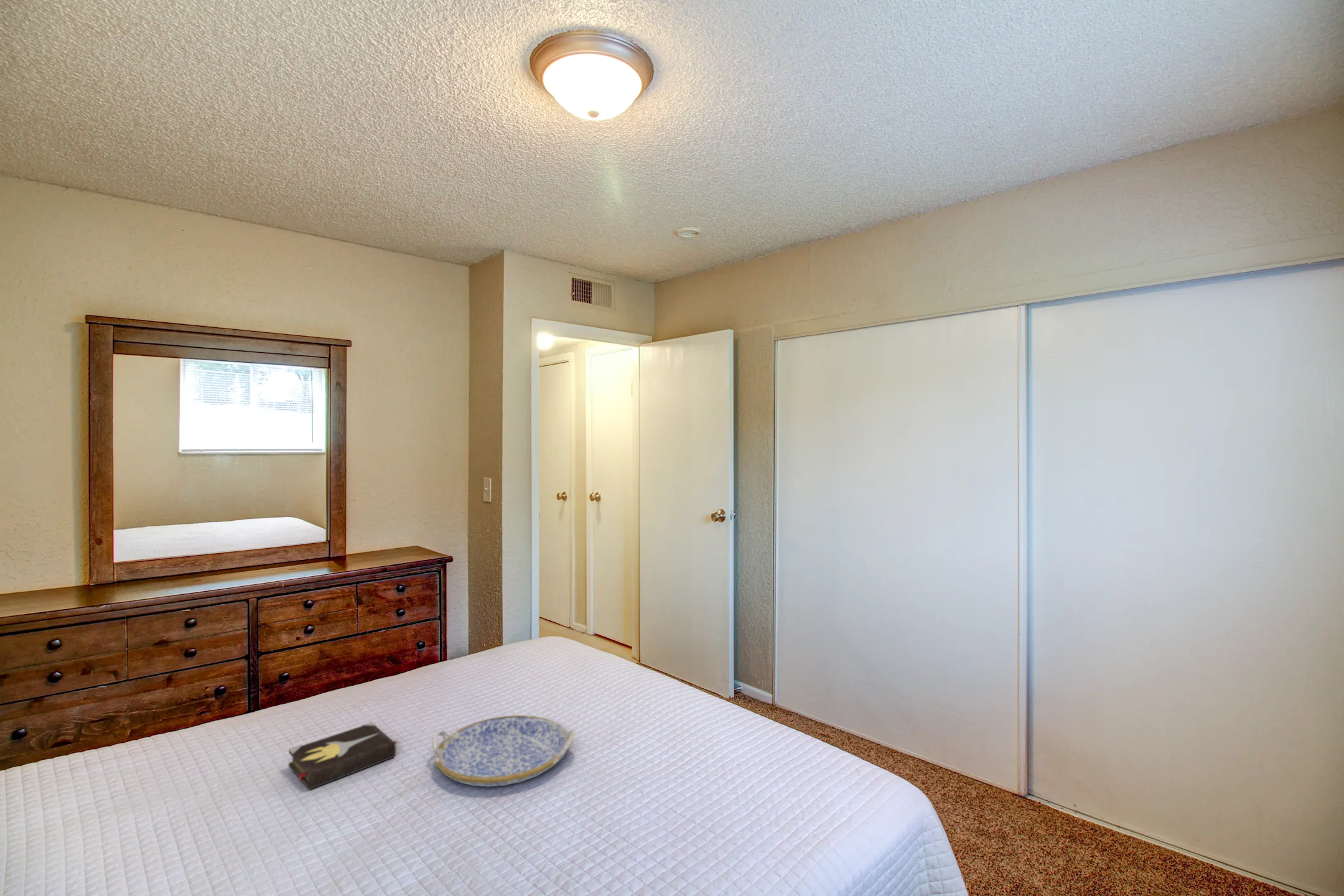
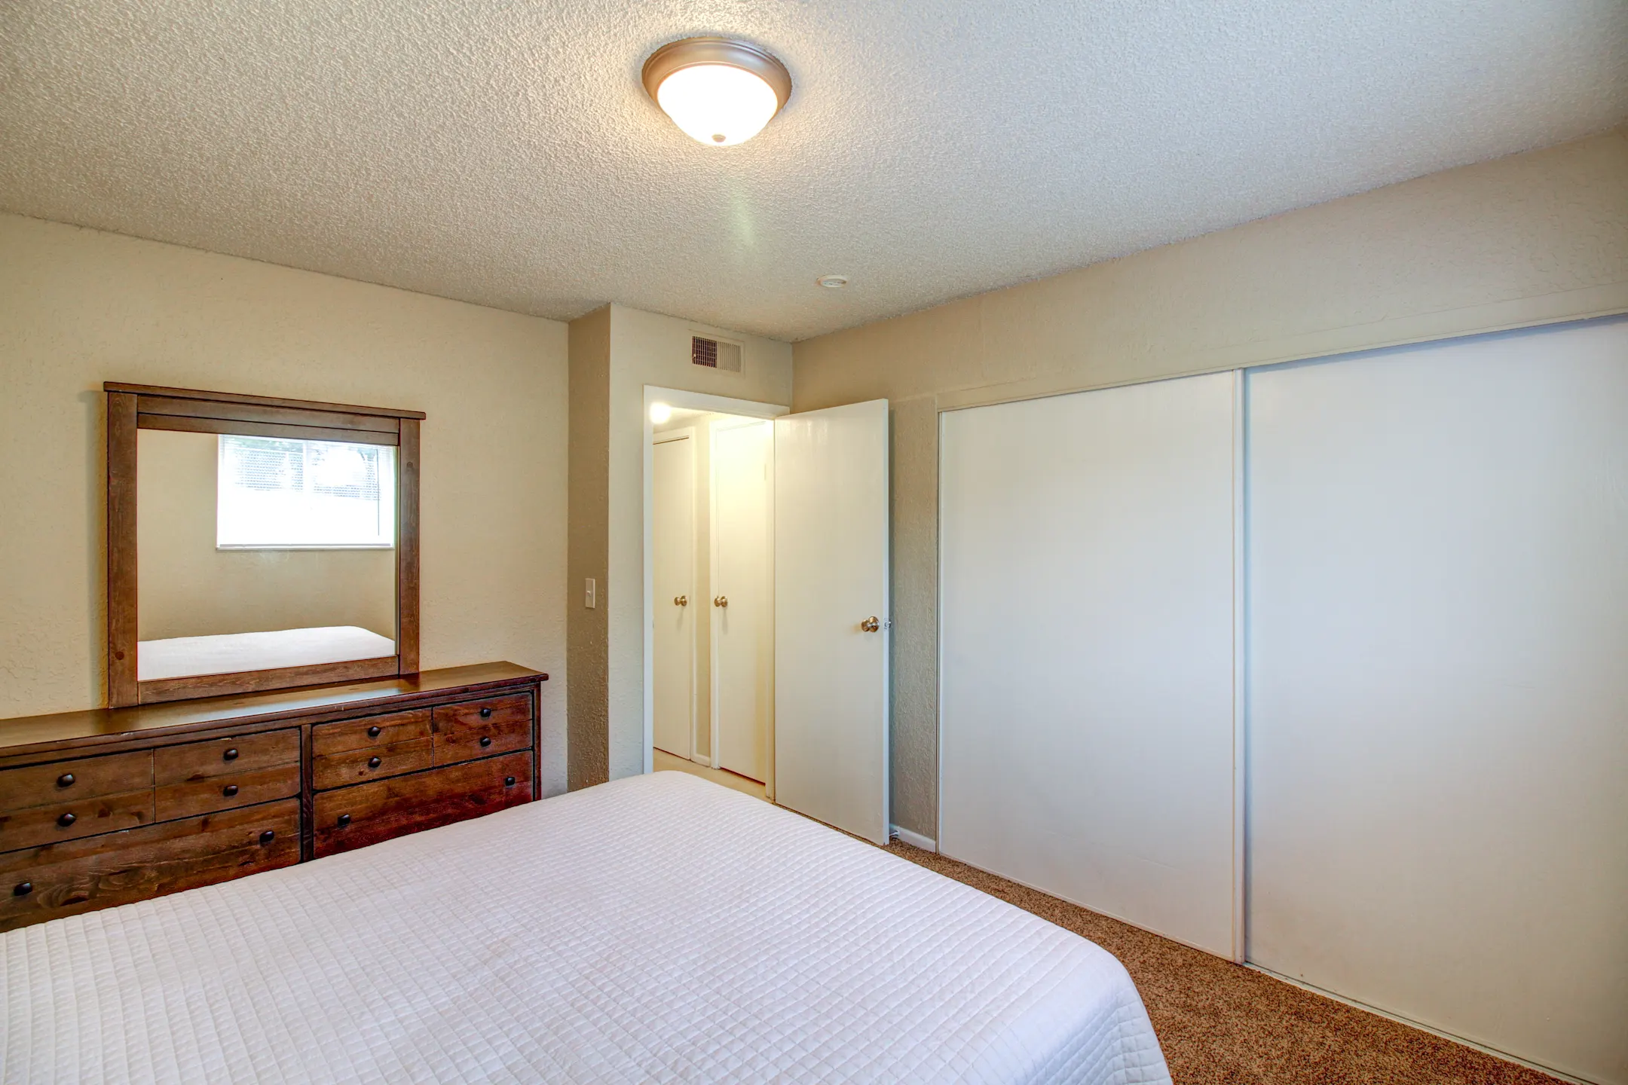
- serving tray [431,715,576,788]
- hardback book [288,721,401,791]
